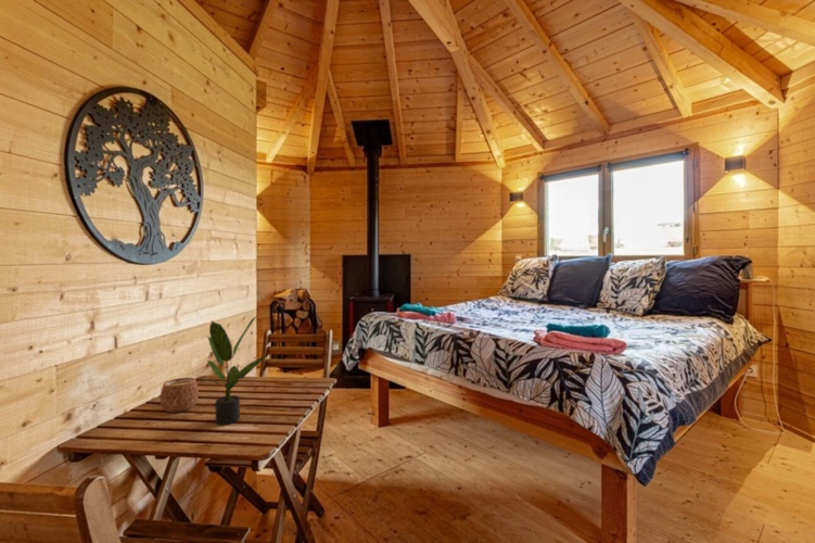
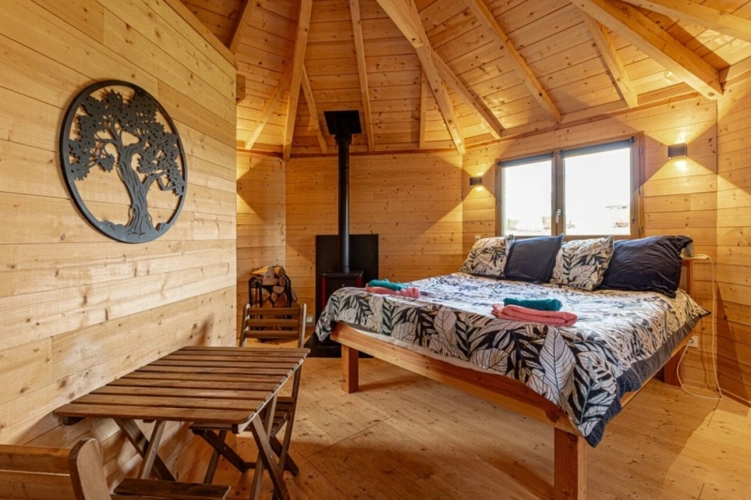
- potted plant [200,315,268,426]
- mug [160,377,200,414]
